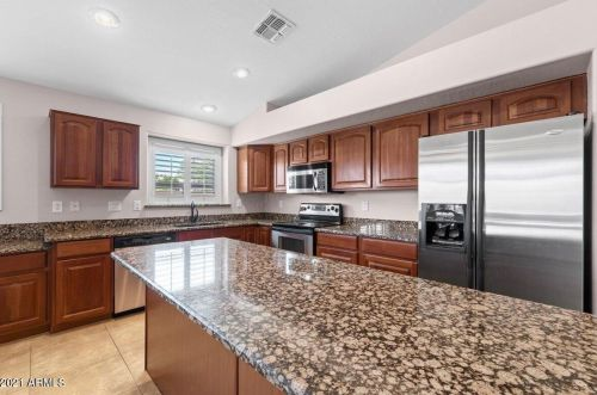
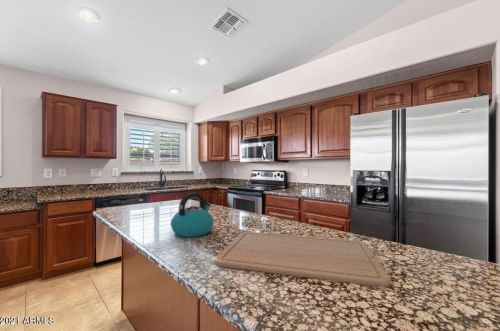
+ kettle [170,192,214,238]
+ chopping board [214,231,392,287]
